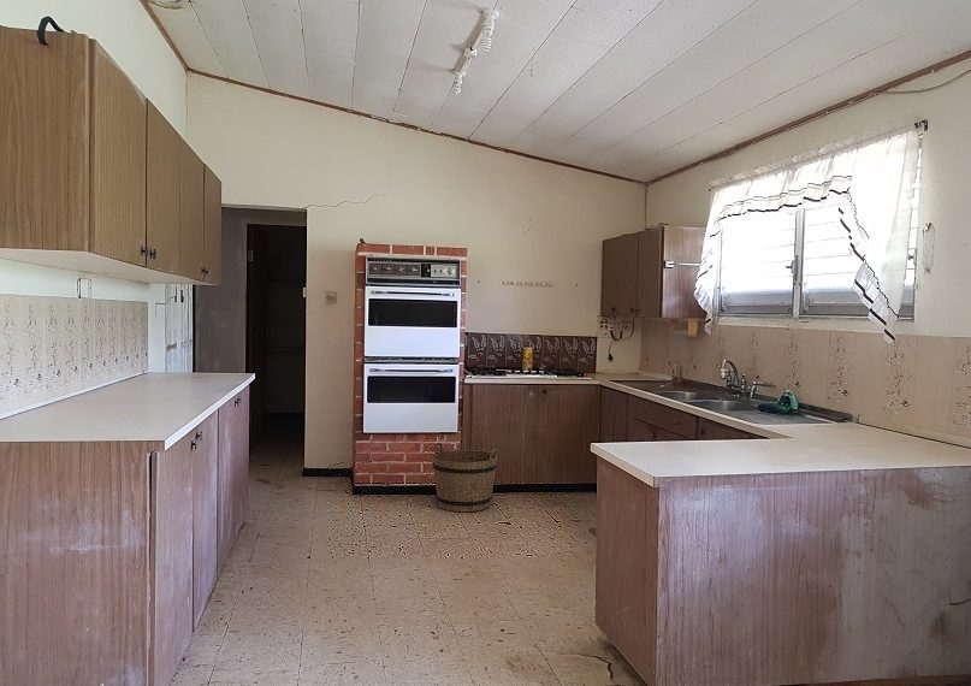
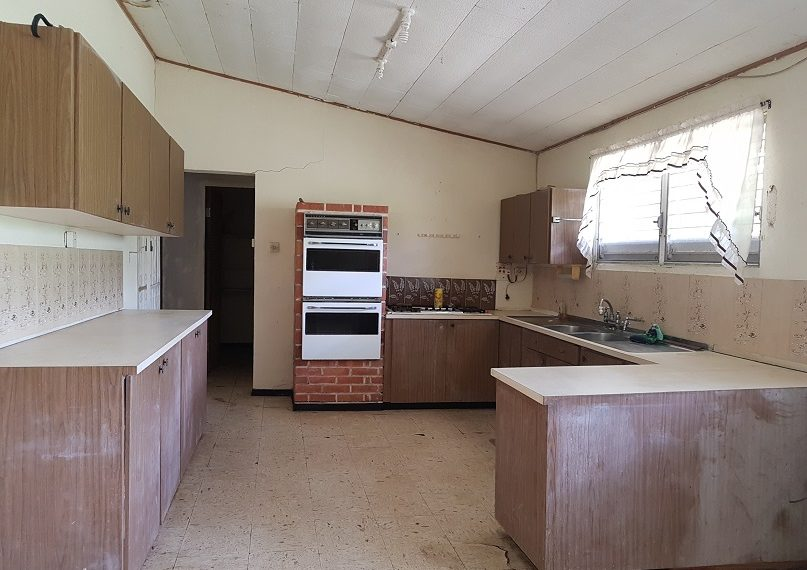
- bucket [431,442,498,513]
